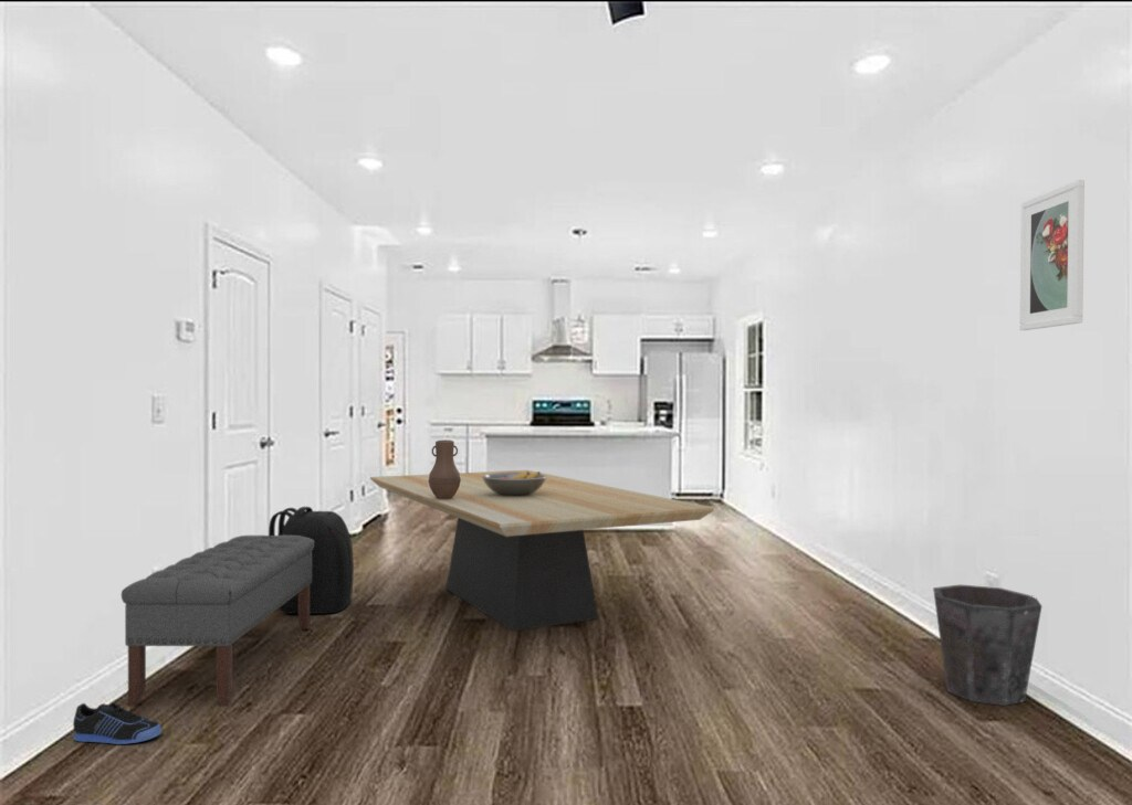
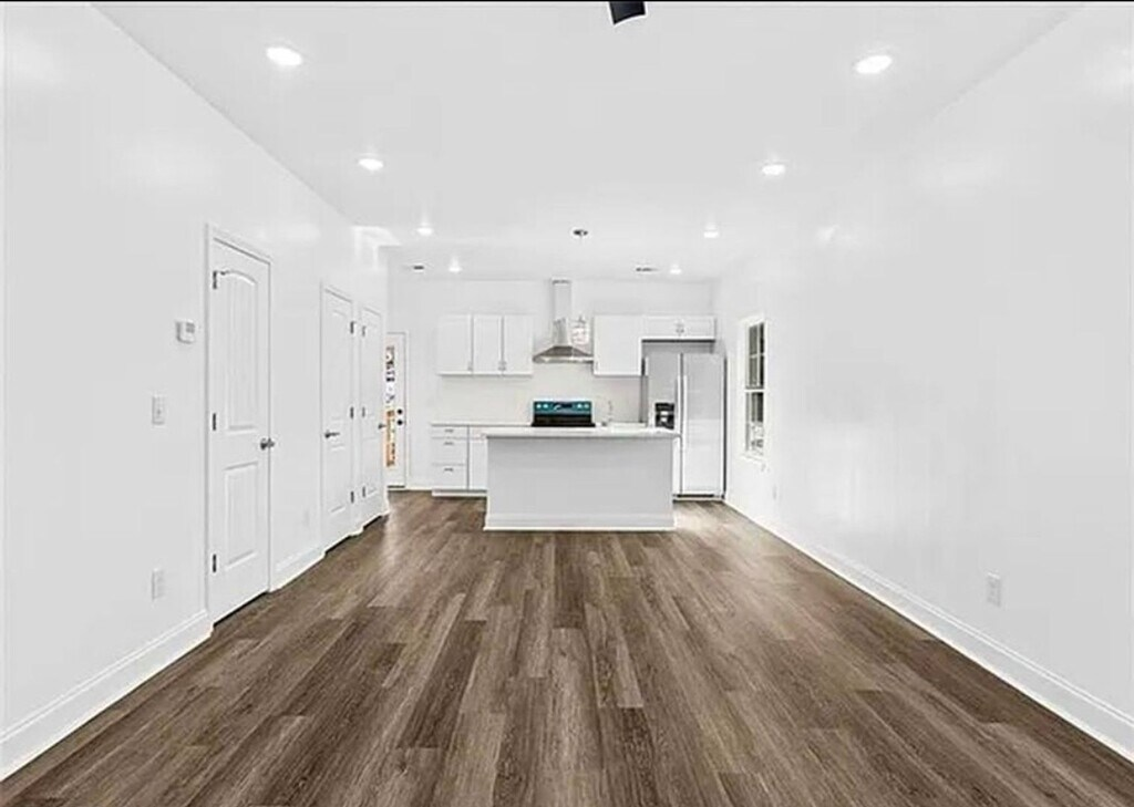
- backpack [268,506,355,615]
- waste bin [932,583,1042,707]
- dining table [369,469,715,632]
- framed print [1019,179,1086,331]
- fruit bowl [482,470,546,496]
- sneaker [72,701,163,745]
- bench [120,534,314,707]
- vase [428,439,461,499]
